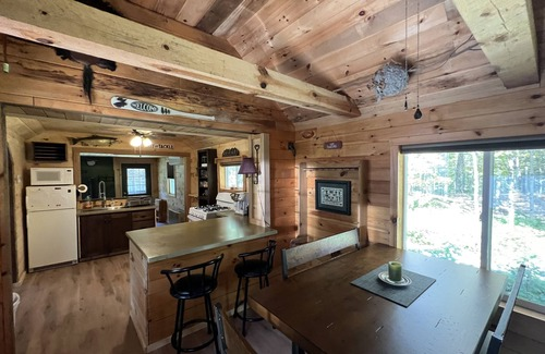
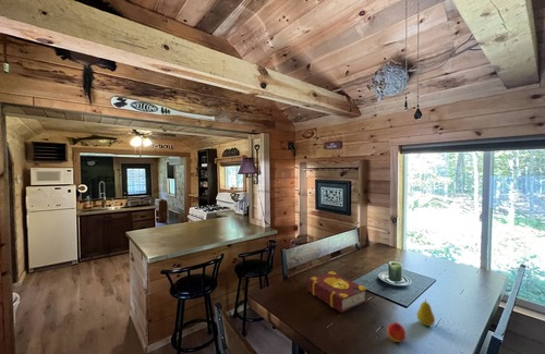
+ peach [386,321,407,343]
+ fruit [415,297,436,327]
+ book [306,270,368,314]
